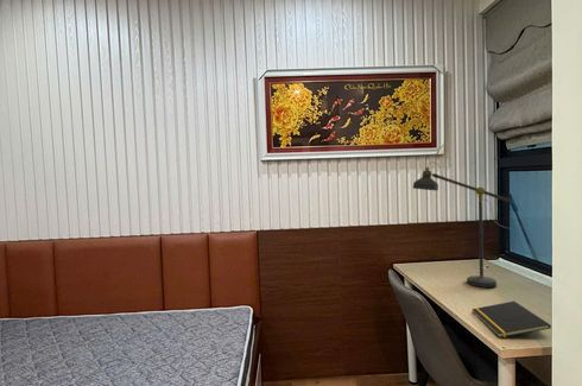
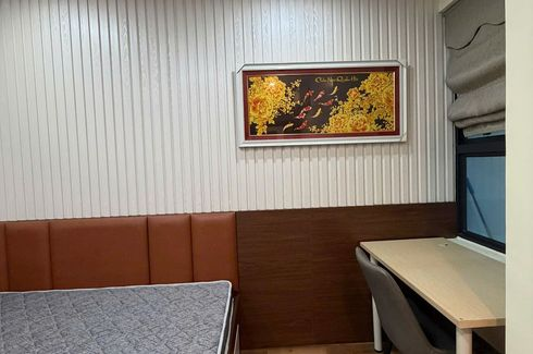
- notepad [470,300,552,338]
- desk lamp [412,162,527,289]
